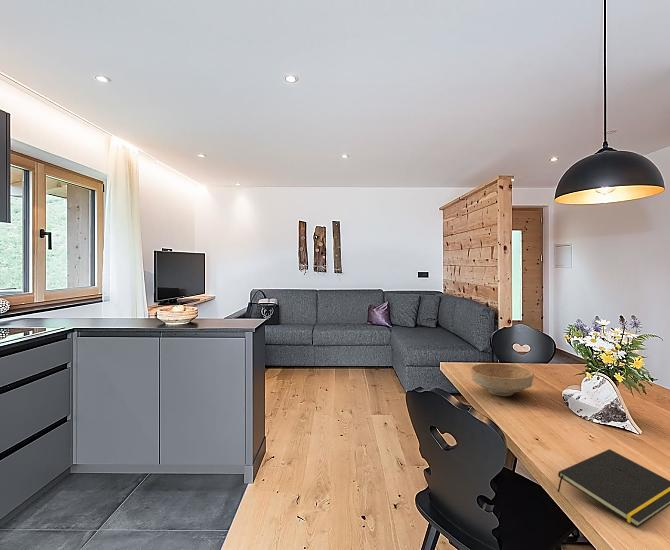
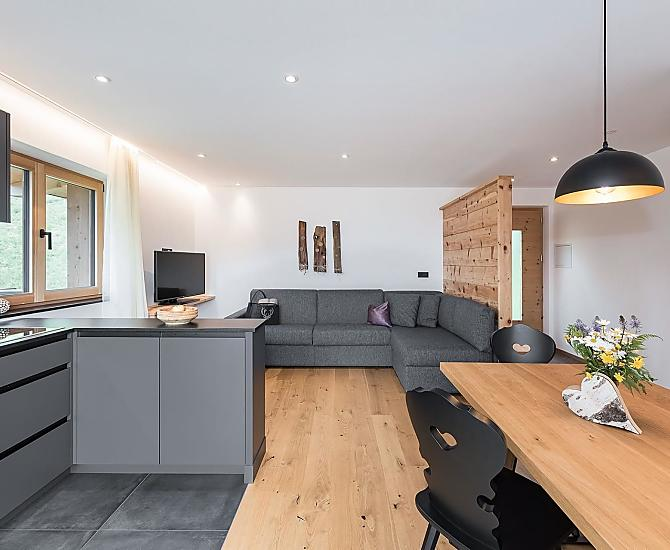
- notepad [557,448,670,529]
- bowl [469,362,535,397]
